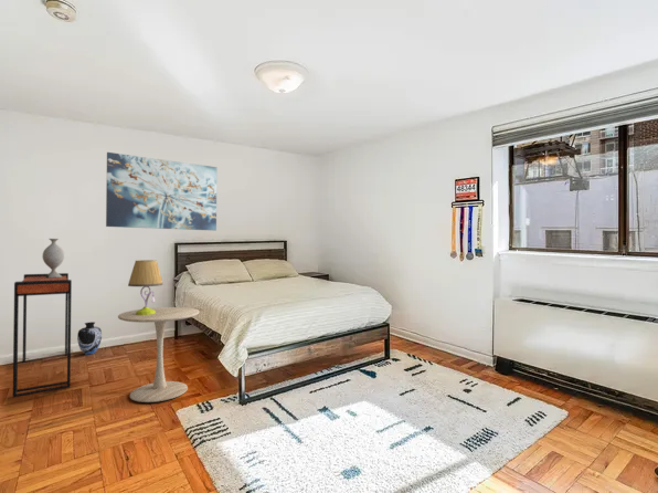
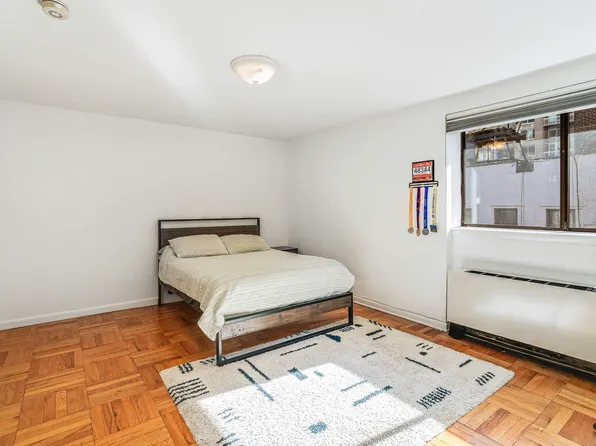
- table lamp [127,259,164,315]
- side table [117,306,201,403]
- vase [76,321,103,356]
- console table [12,272,73,398]
- wall art [105,151,217,232]
- decorative vase [42,238,65,279]
